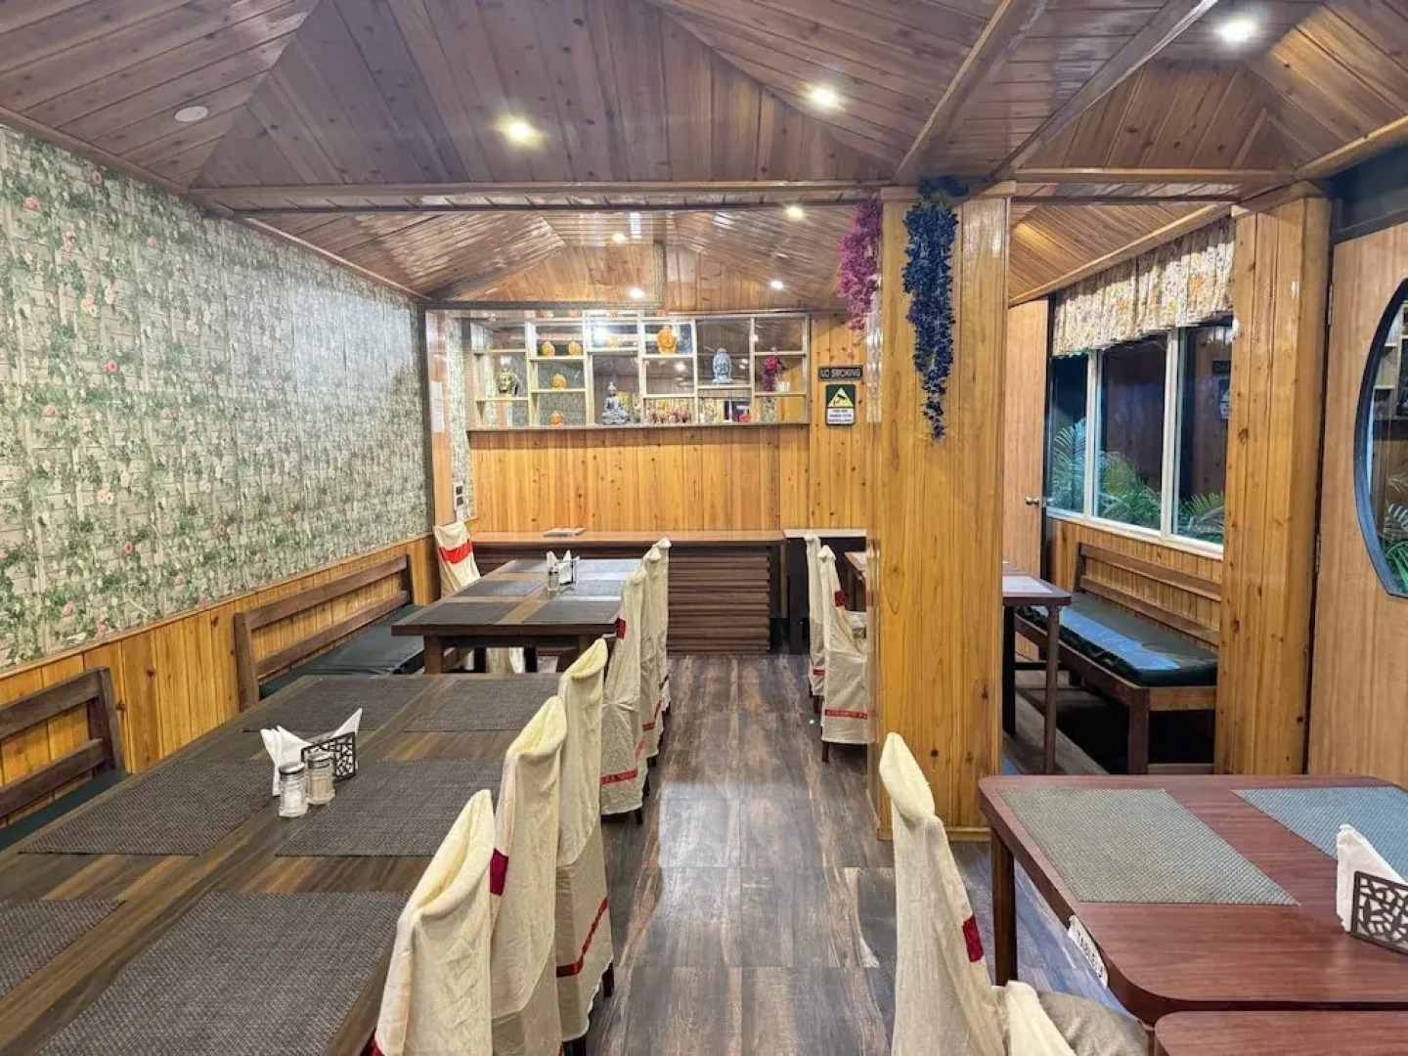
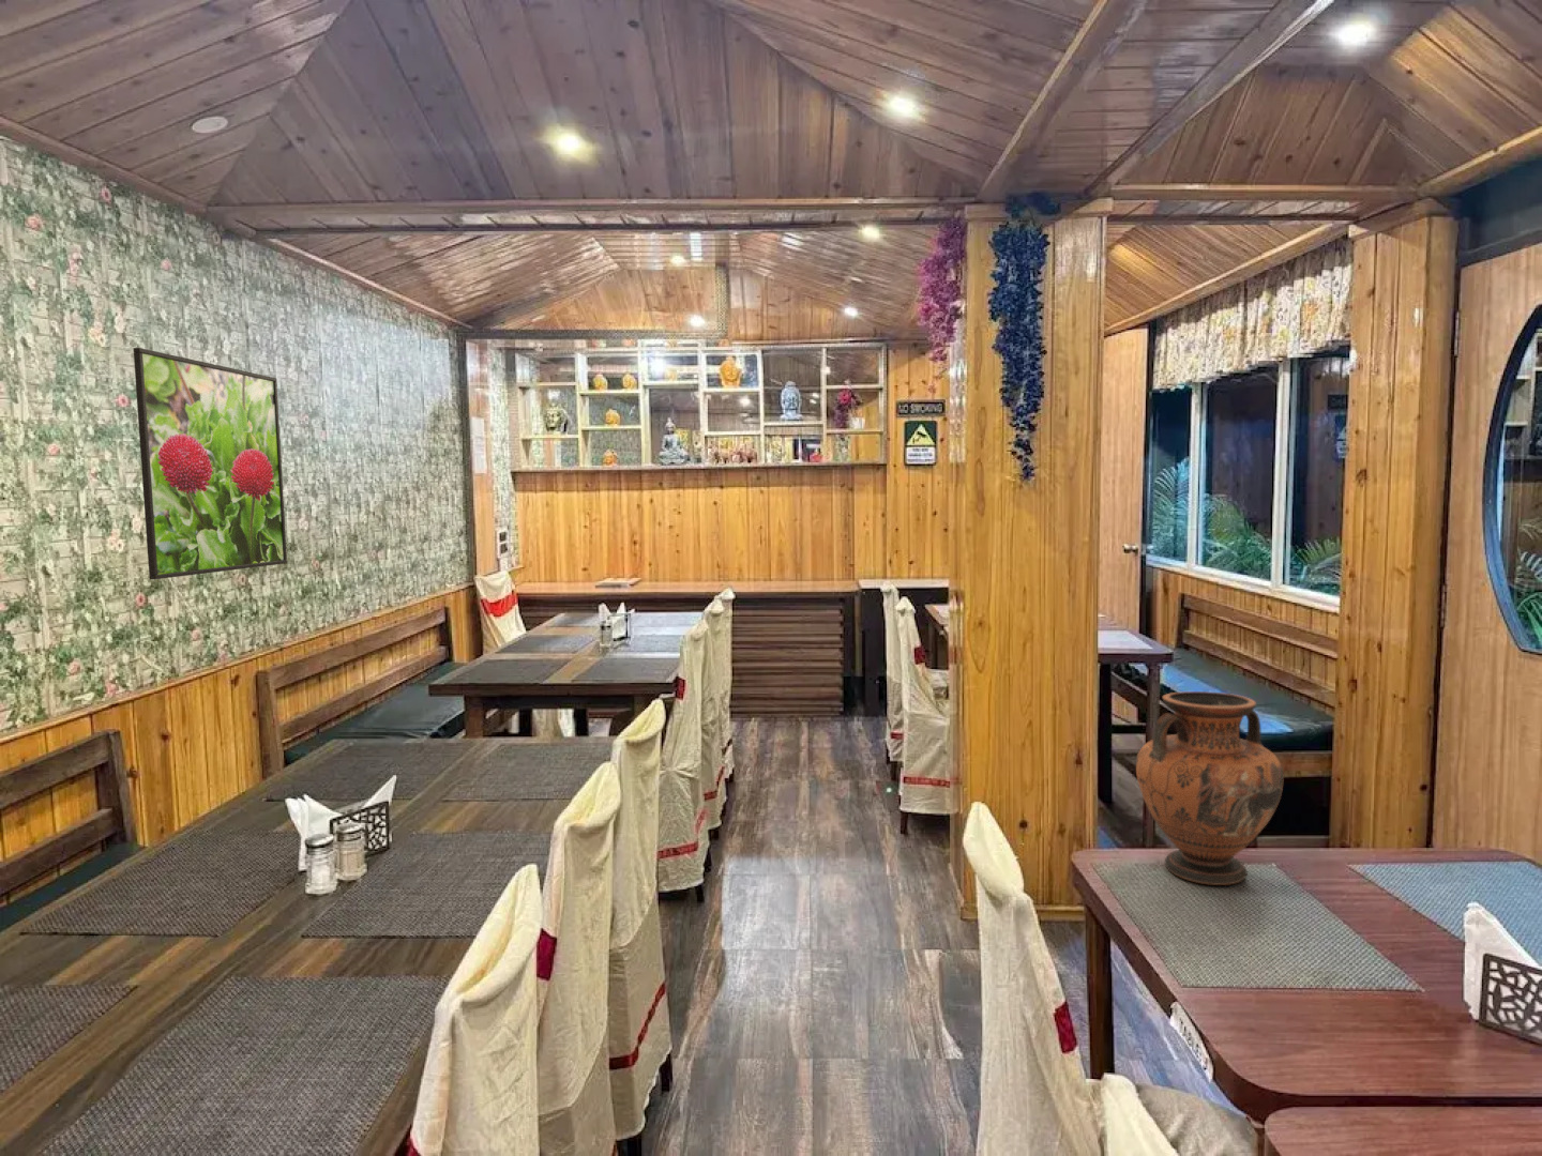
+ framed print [132,347,288,580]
+ vase [1135,691,1285,886]
